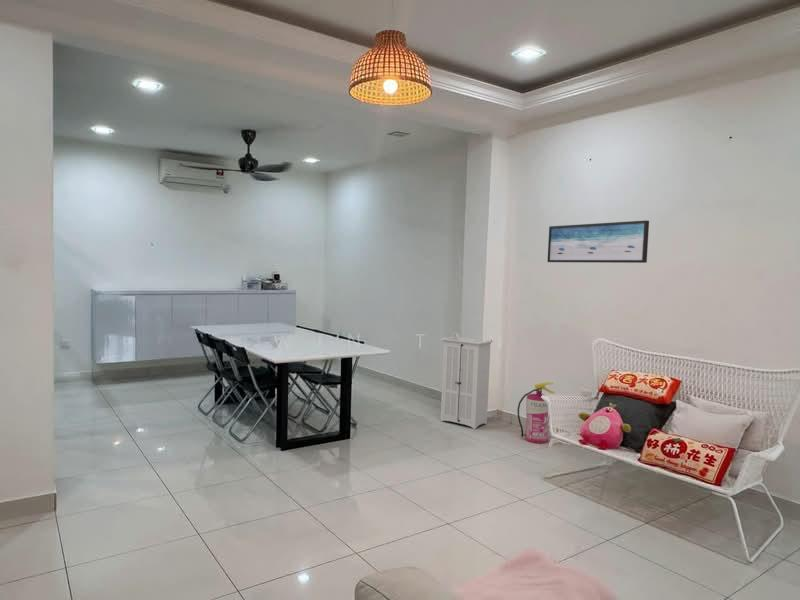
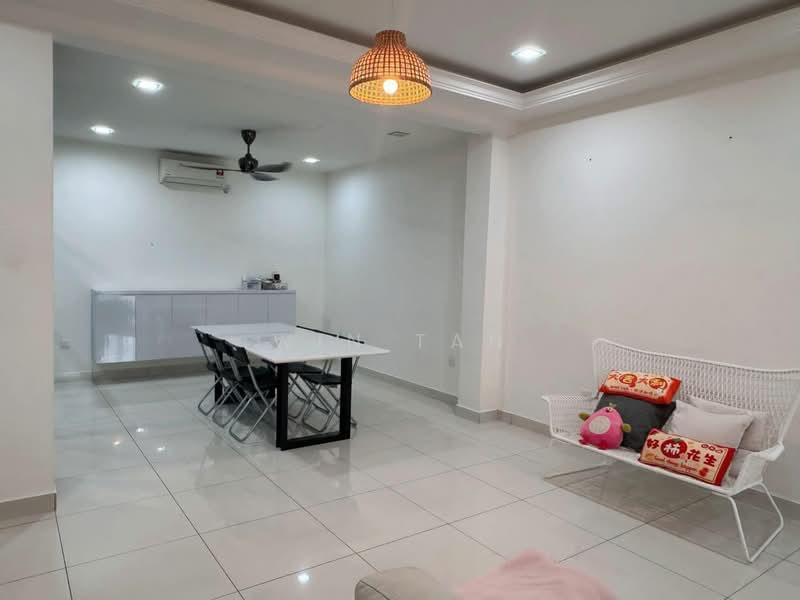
- storage cabinet [440,334,494,430]
- fire extinguisher [516,381,556,445]
- wall art [546,219,650,264]
